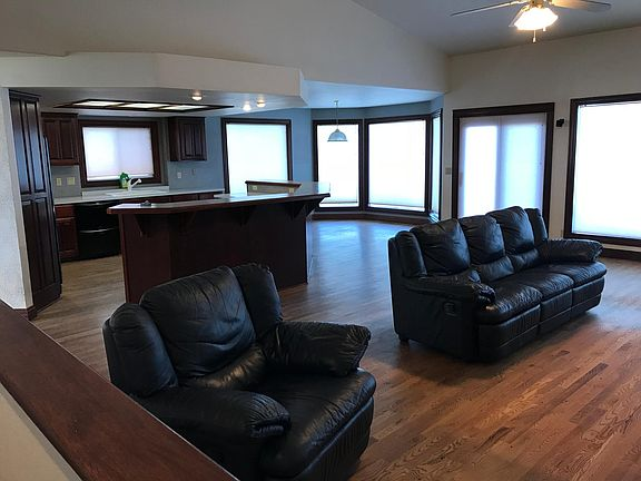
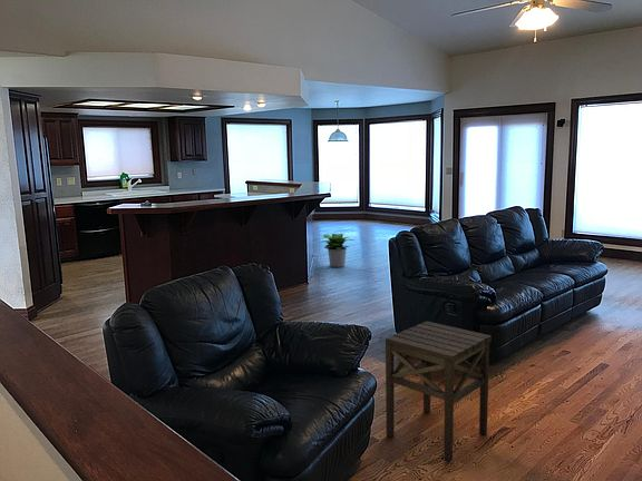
+ potted plant [319,233,354,268]
+ side table [385,321,493,463]
